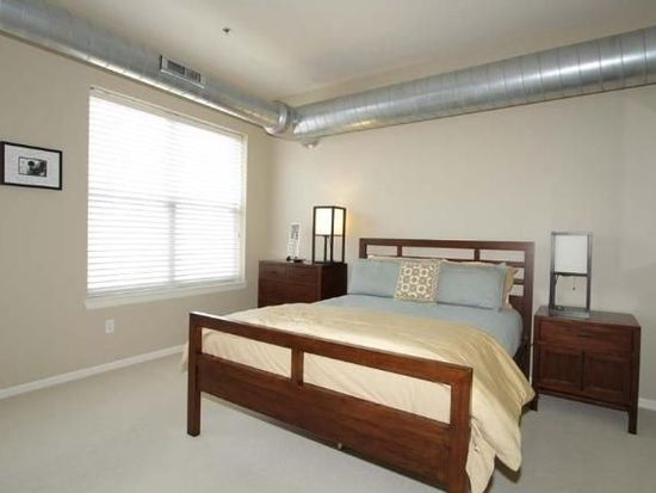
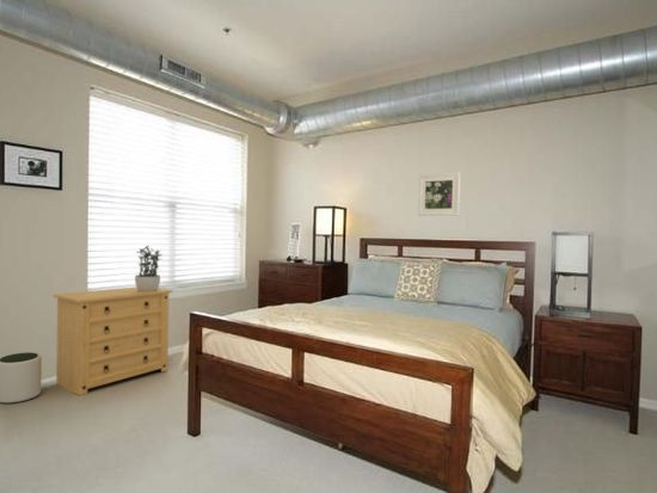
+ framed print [417,172,462,217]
+ dresser [53,286,174,398]
+ plant pot [0,351,43,405]
+ potted plant [134,245,164,291]
